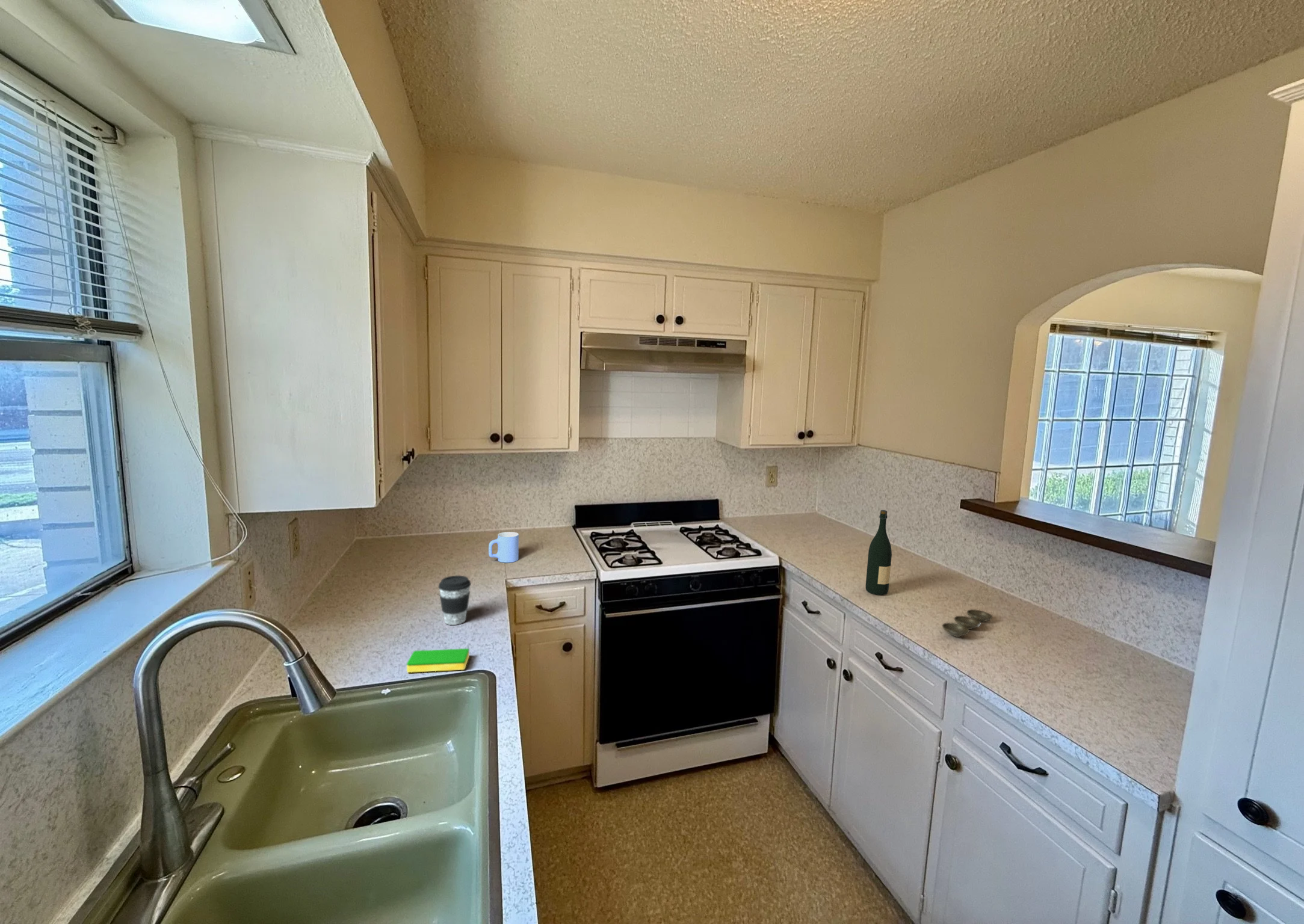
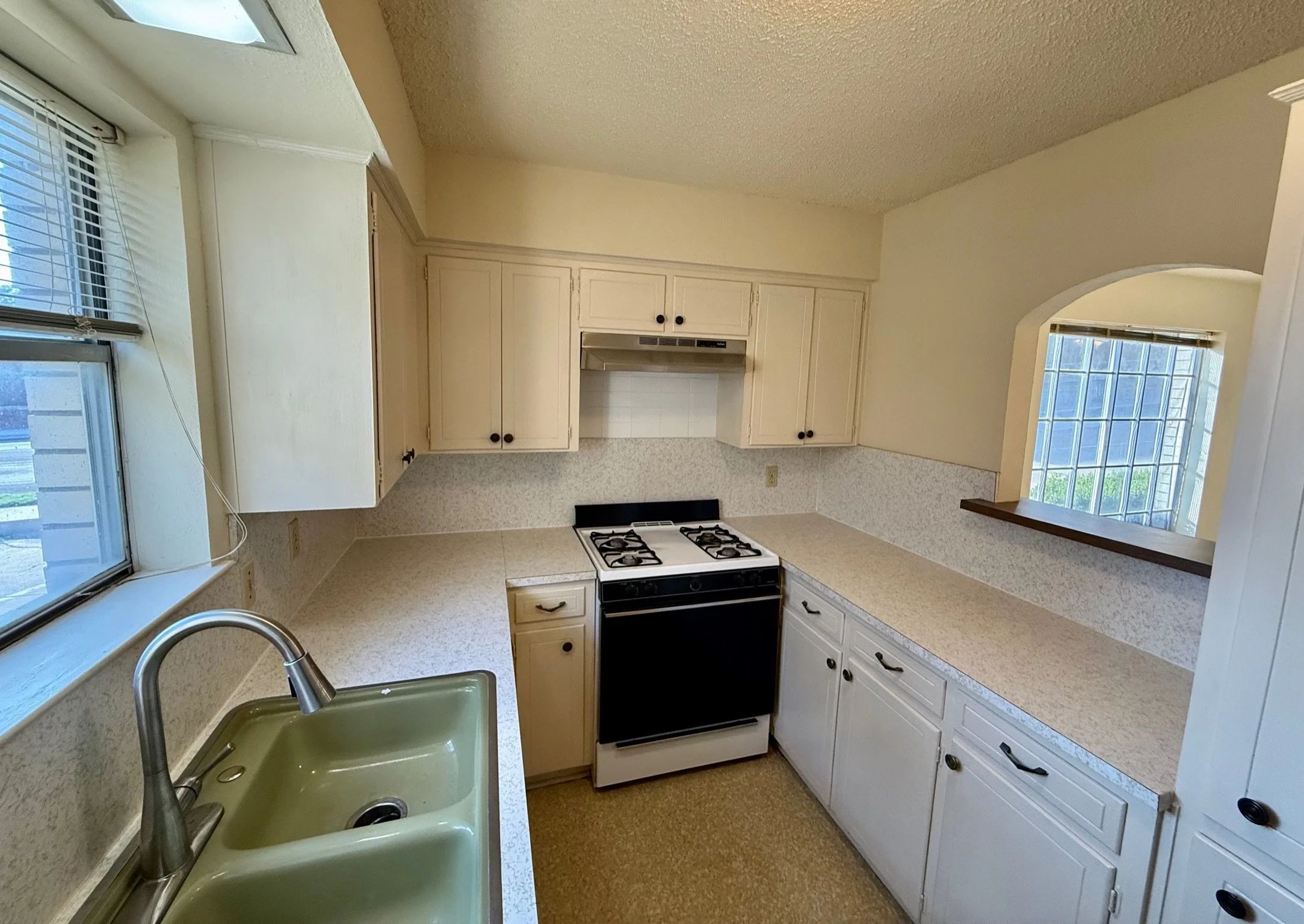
- coffee cup [438,575,472,626]
- dish sponge [406,648,470,673]
- mug [488,531,519,563]
- bowl [942,609,993,638]
- wine bottle [865,510,892,596]
